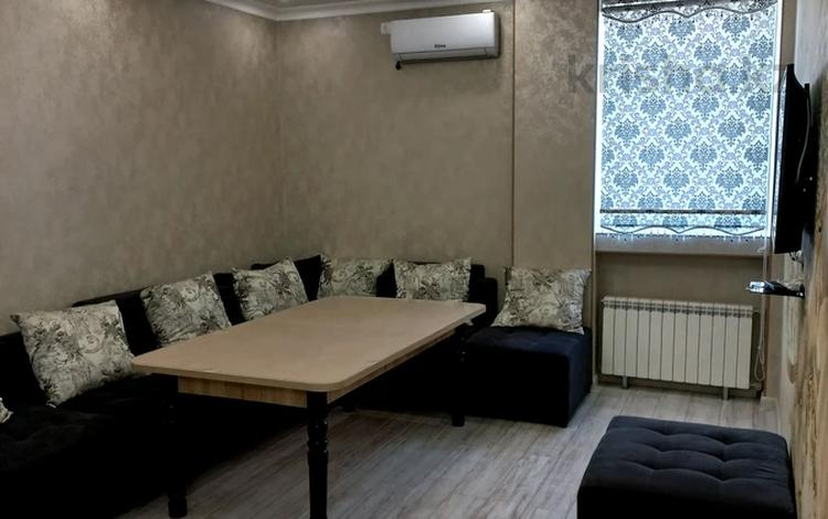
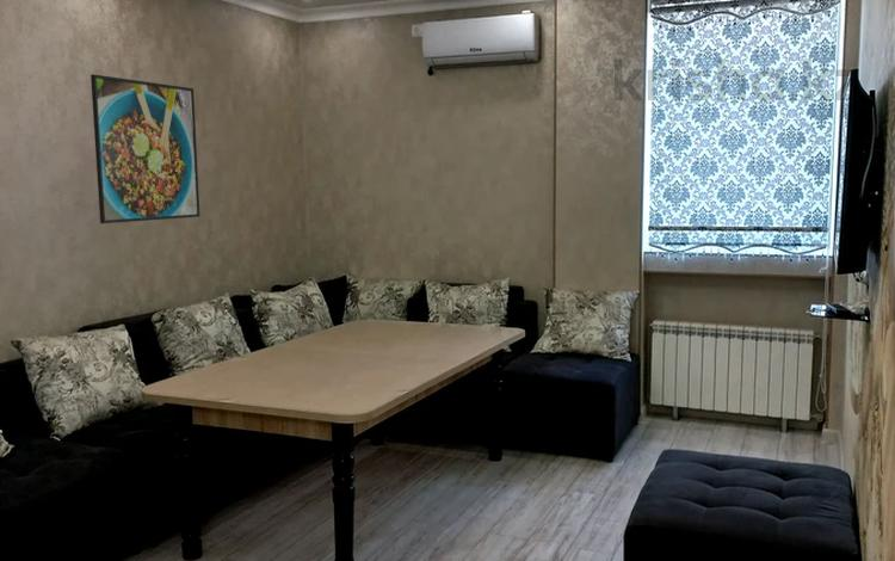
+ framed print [90,73,200,224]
